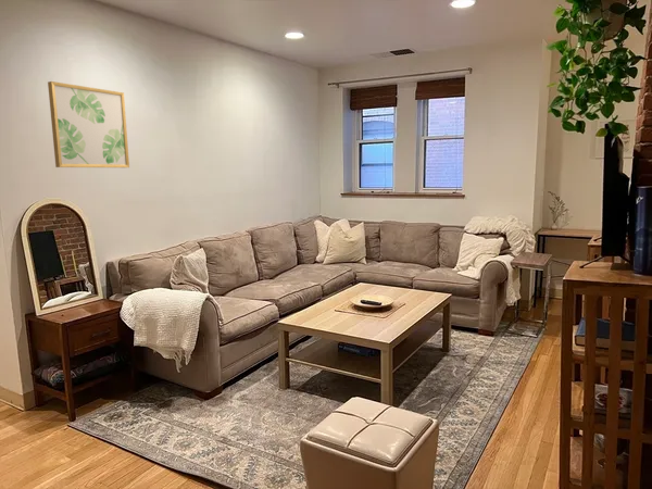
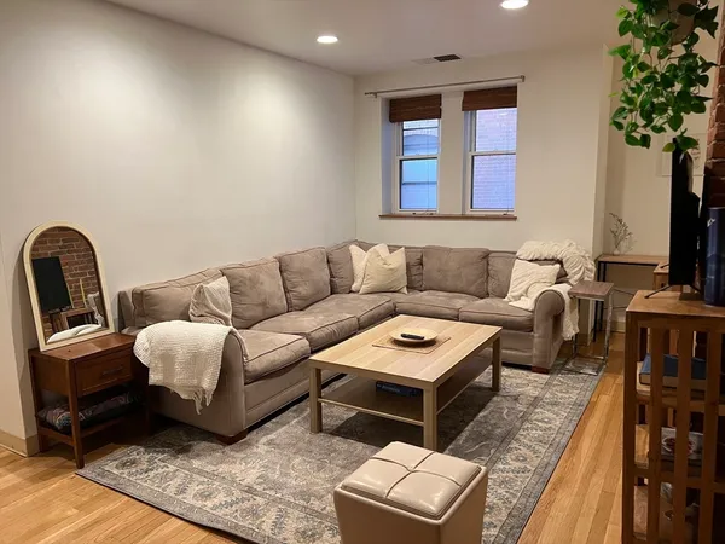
- wall art [47,80,130,168]
